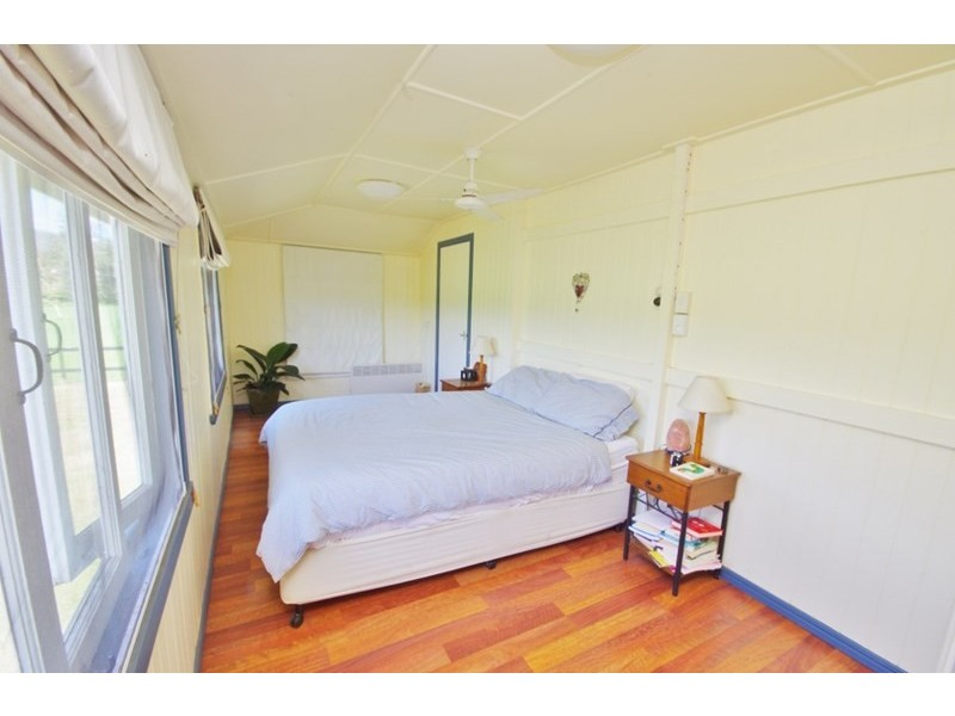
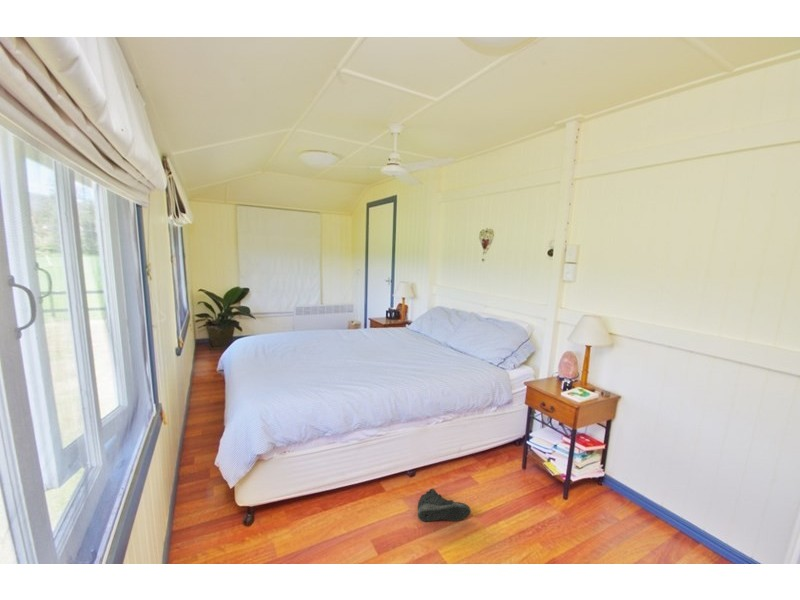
+ sneaker [417,488,472,522]
